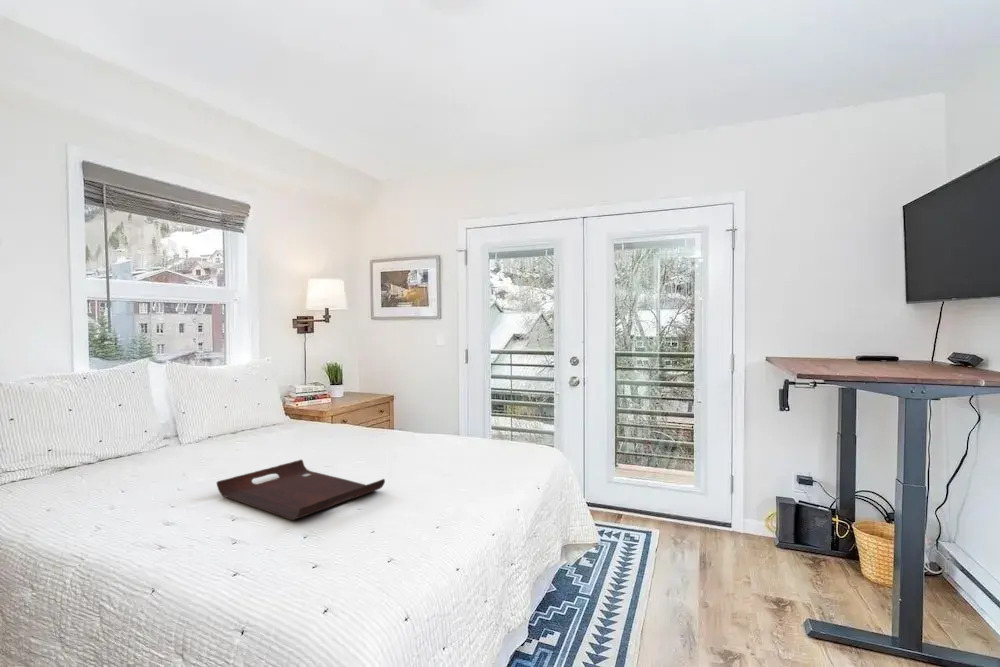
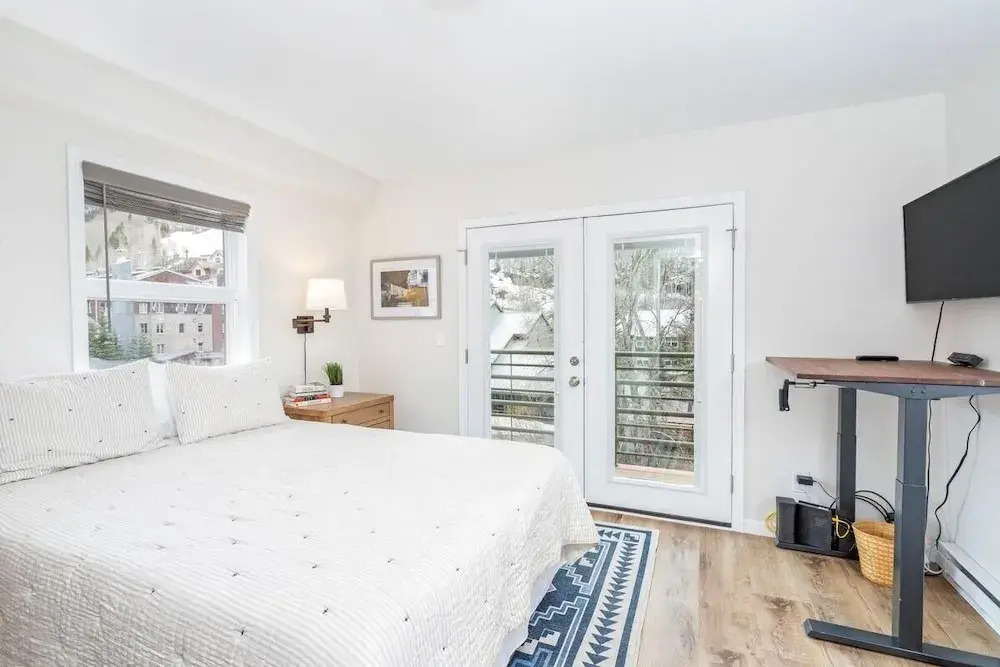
- serving tray [216,459,386,521]
